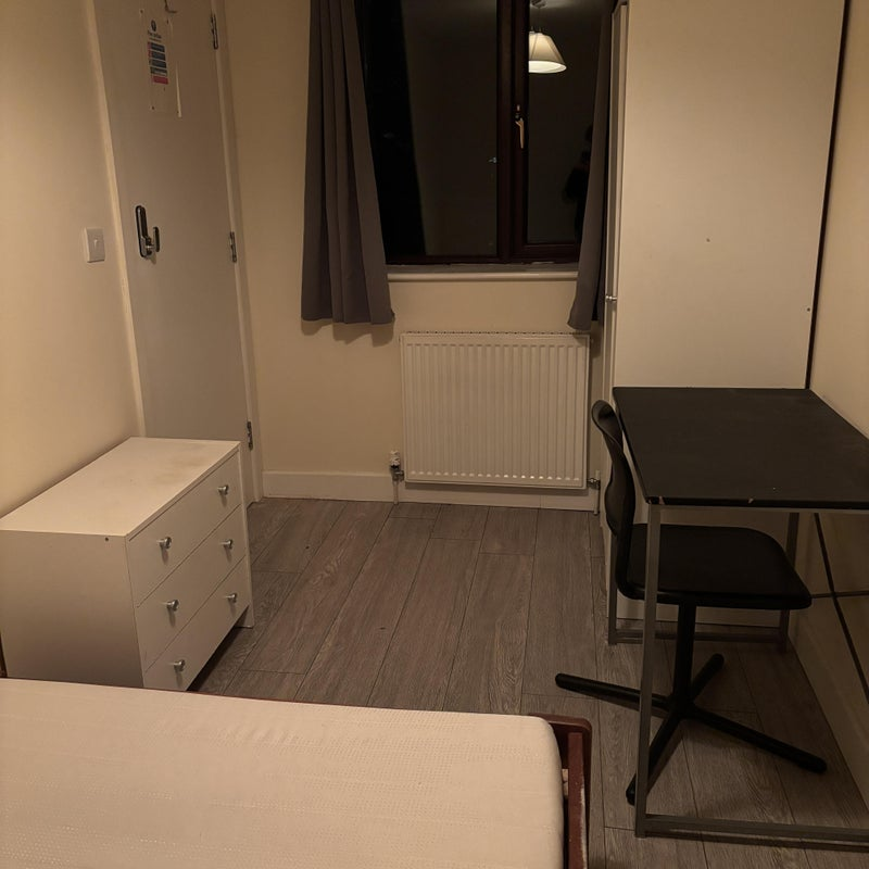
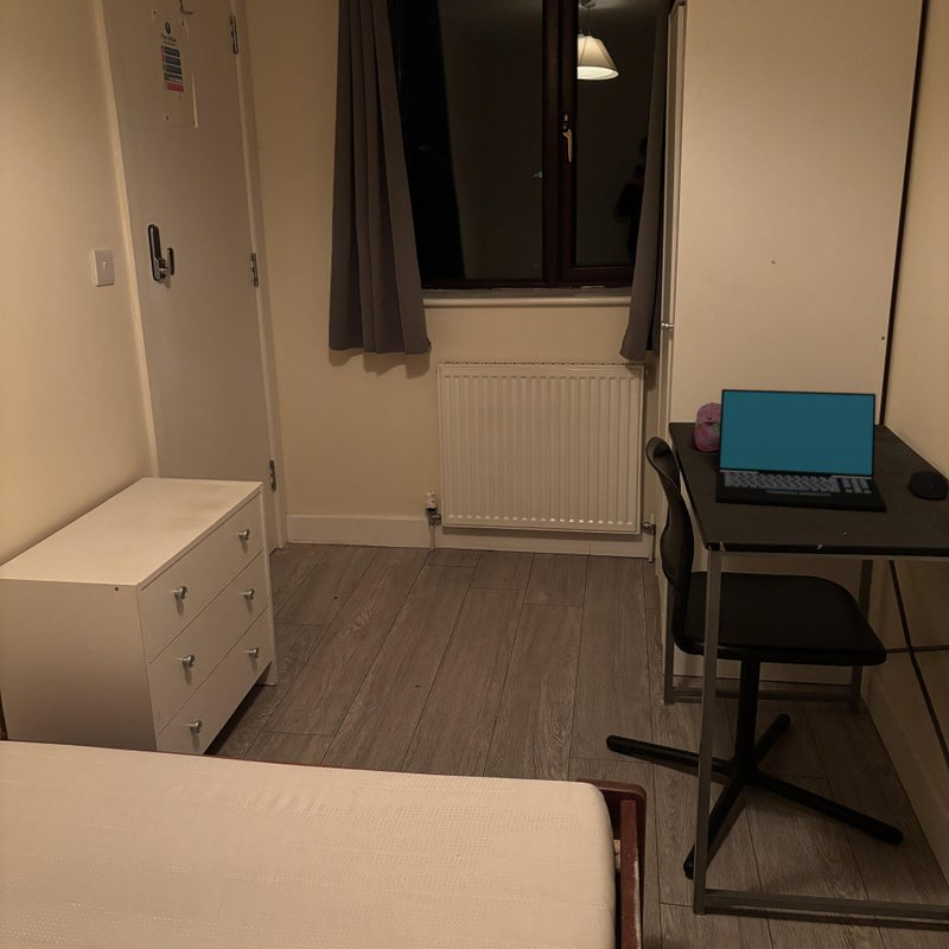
+ pencil case [693,401,721,453]
+ computer mouse [909,470,949,501]
+ laptop [715,388,889,512]
